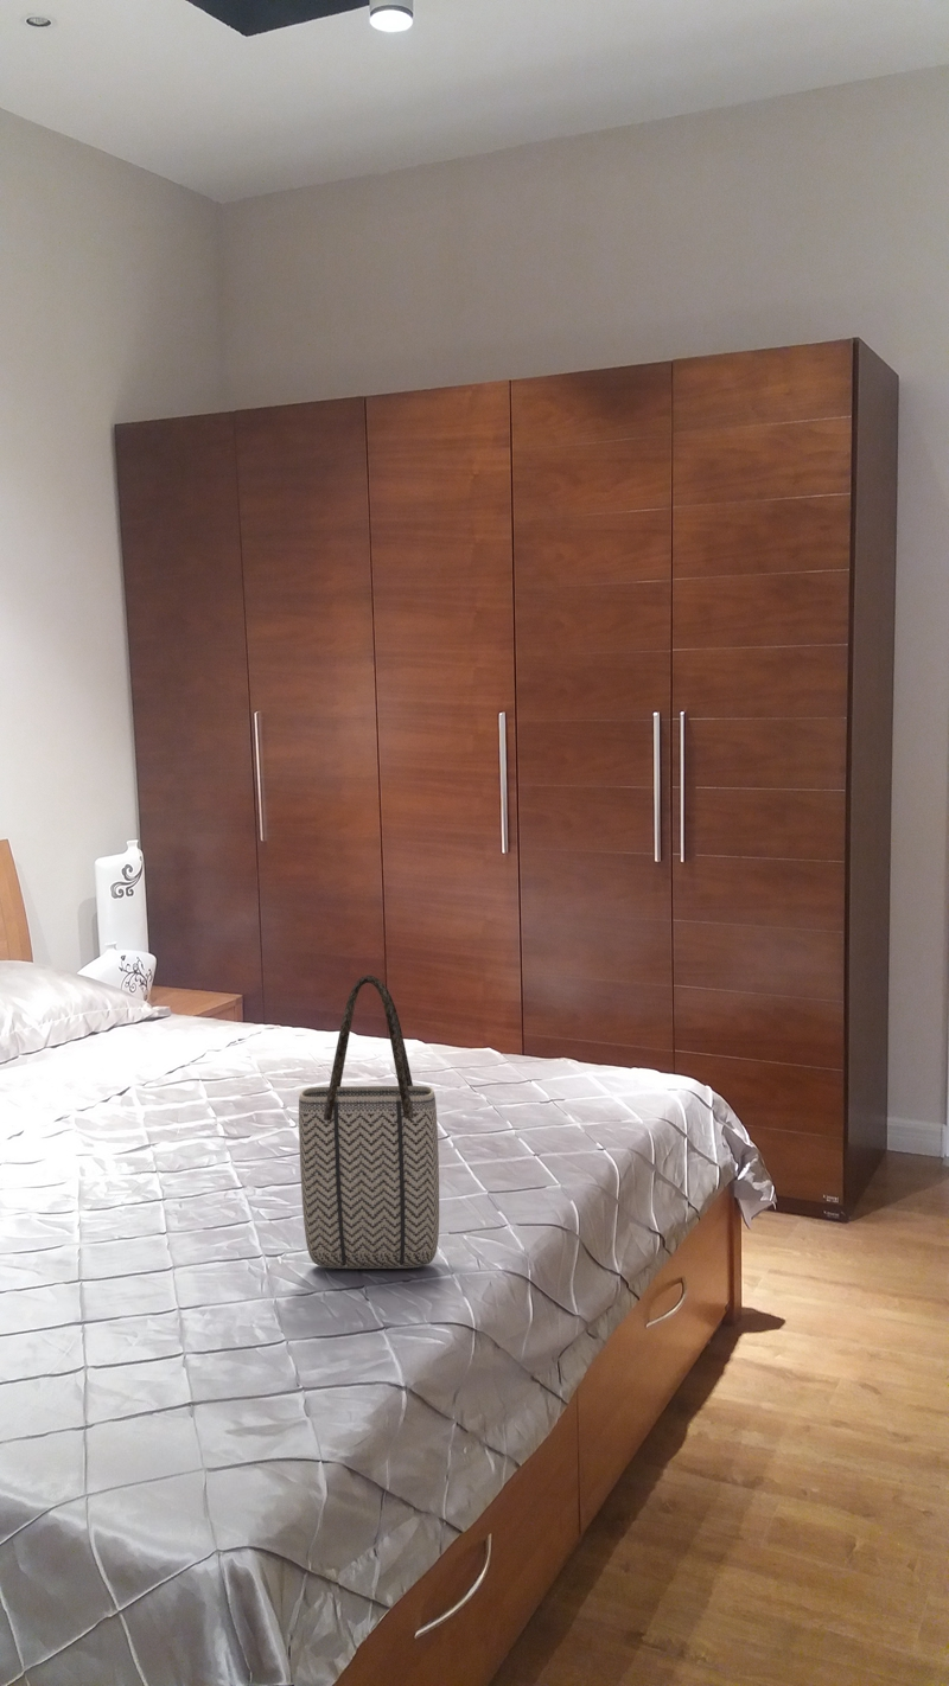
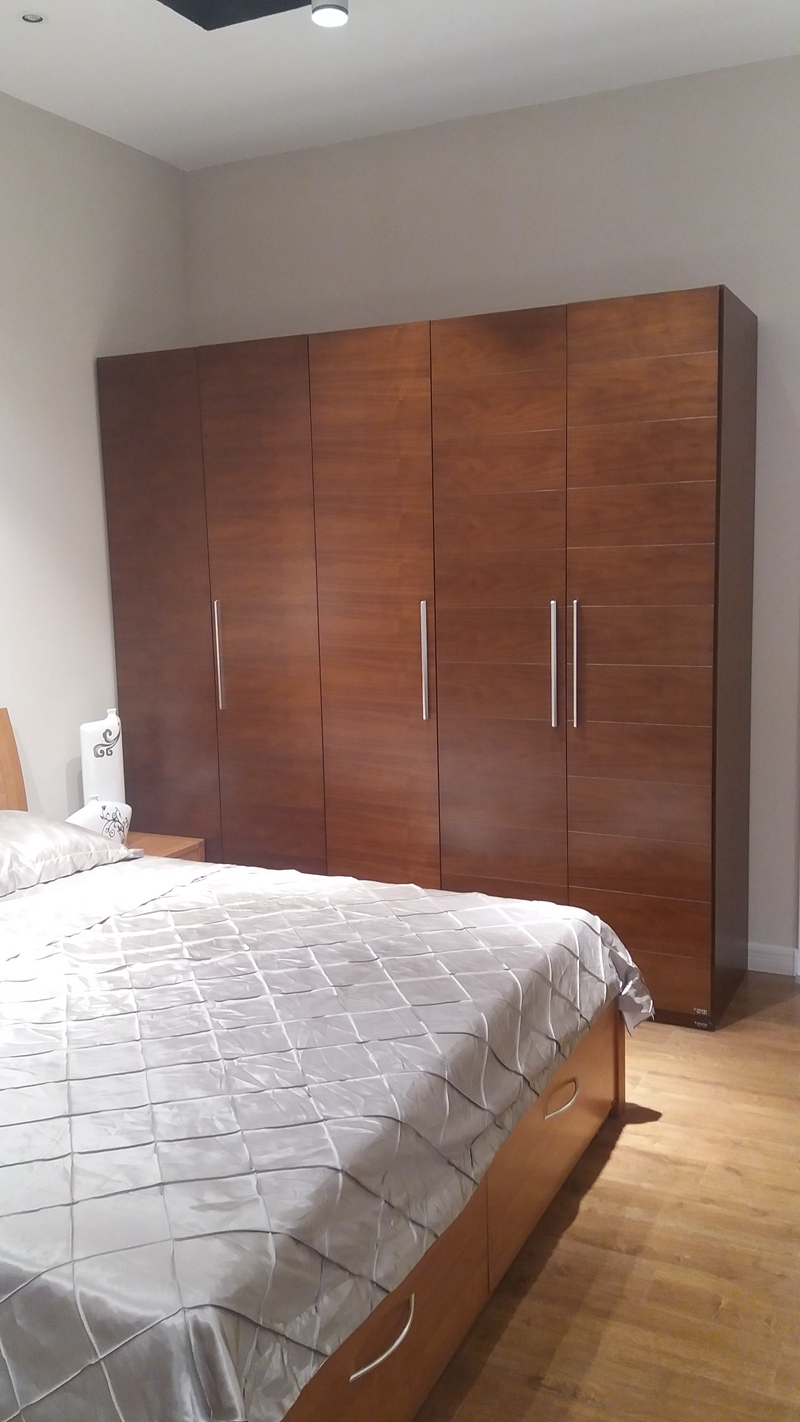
- tote bag [298,975,440,1270]
